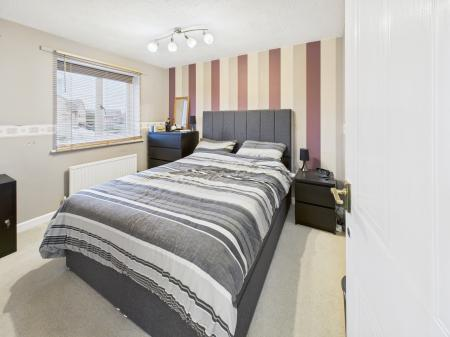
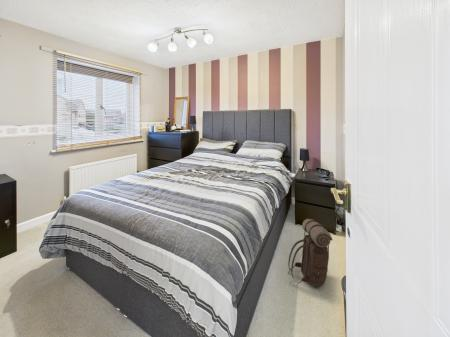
+ backpack [287,218,333,287]
